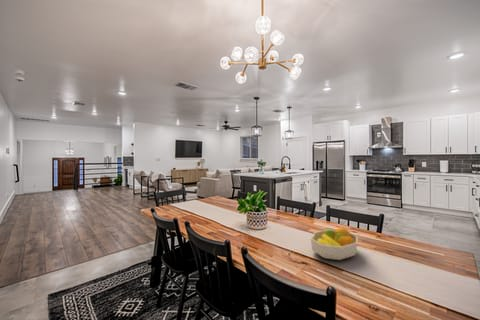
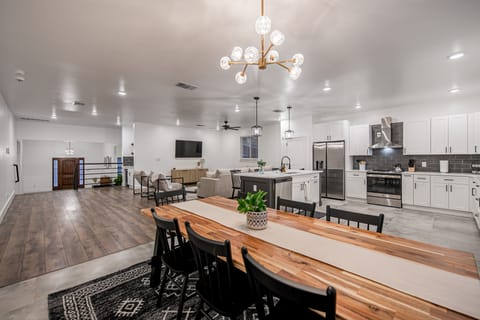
- fruit bowl [310,226,359,261]
